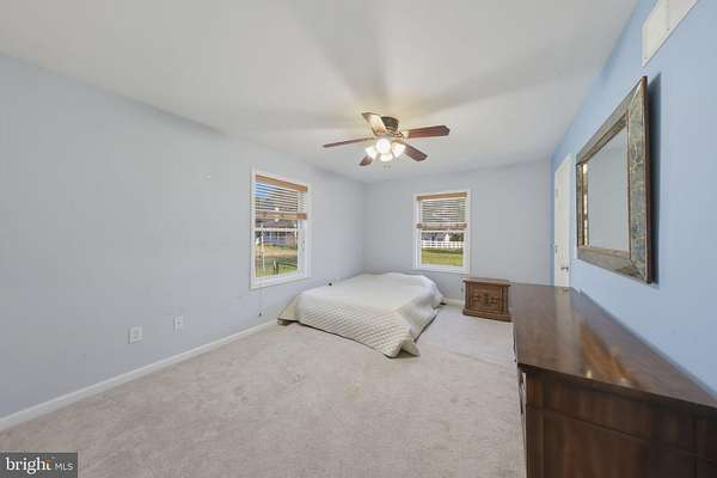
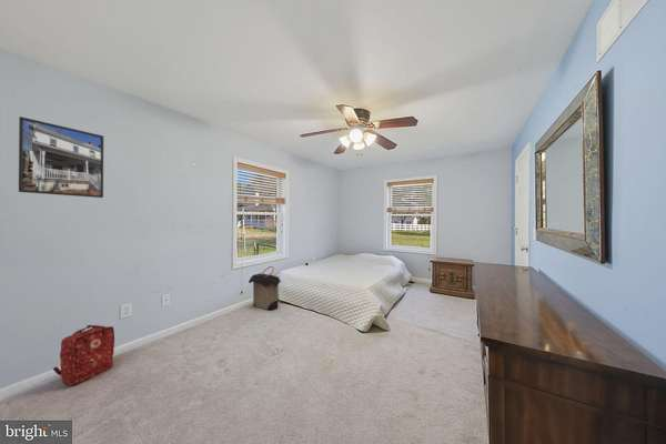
+ laundry hamper [248,265,283,311]
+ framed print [18,115,104,199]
+ backpack [52,324,115,386]
